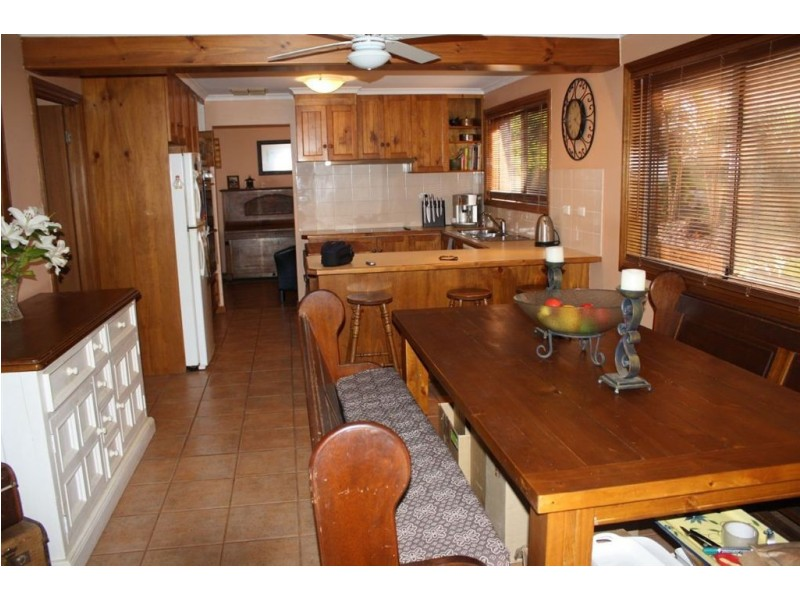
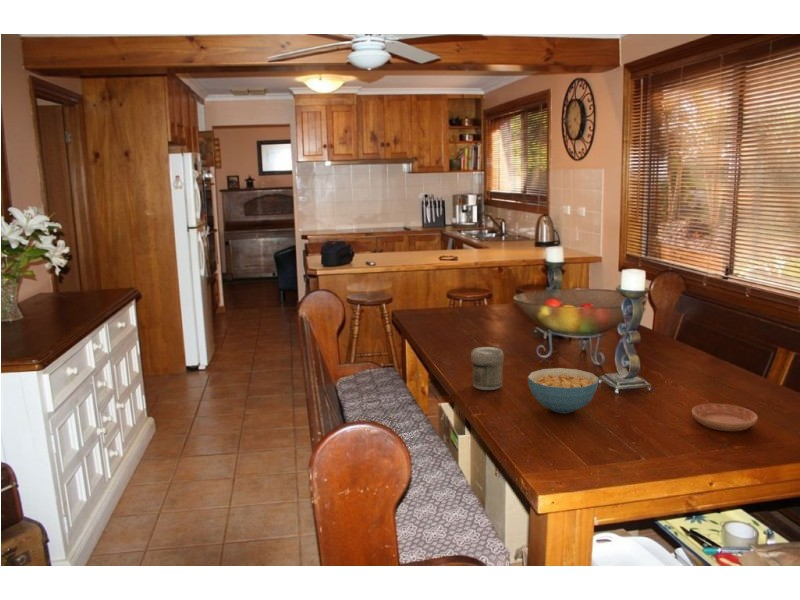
+ jar [470,346,505,391]
+ saucer [691,403,759,432]
+ cereal bowl [527,367,600,414]
